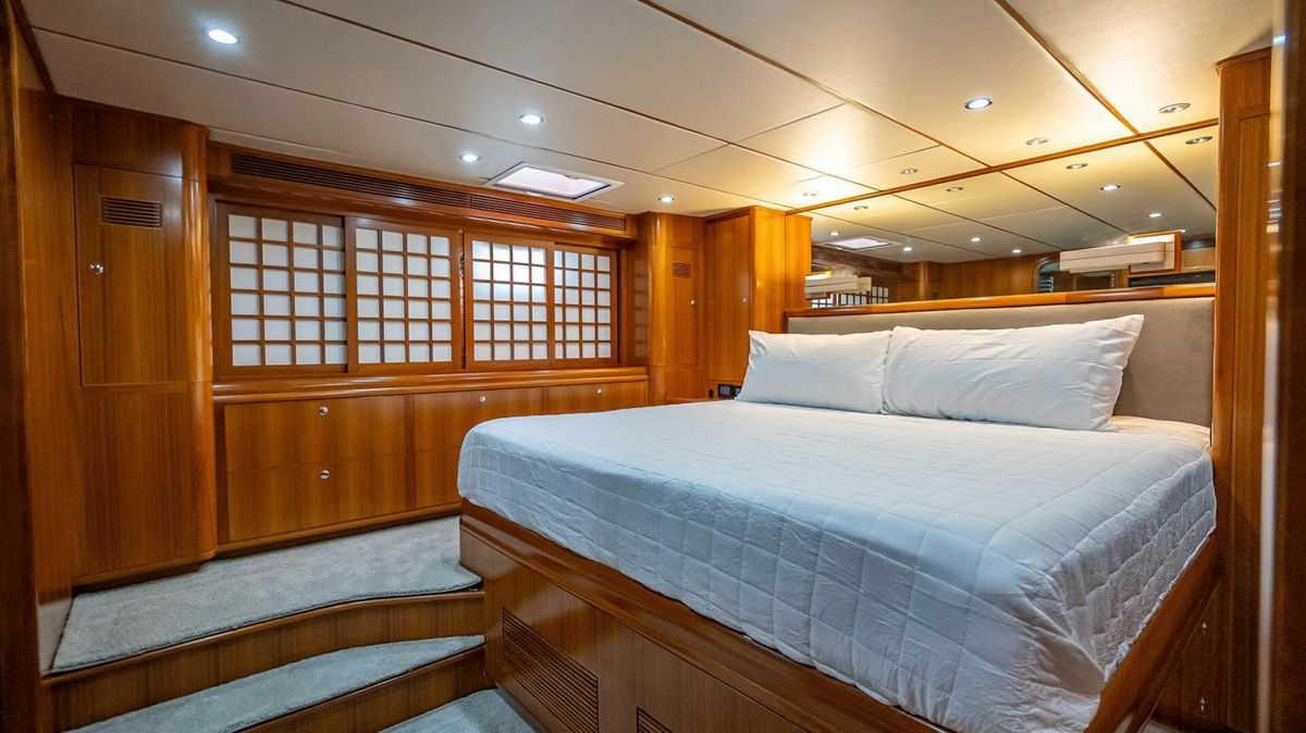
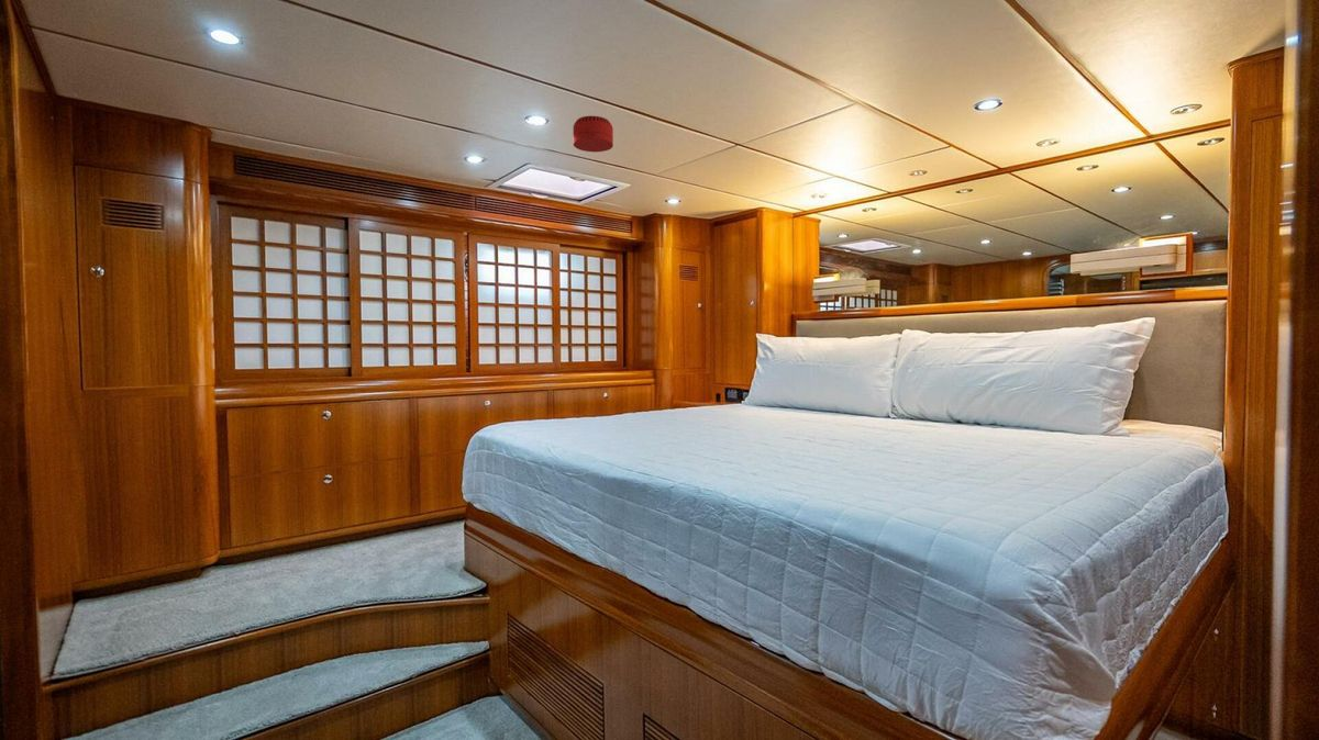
+ smoke detector [573,115,614,153]
